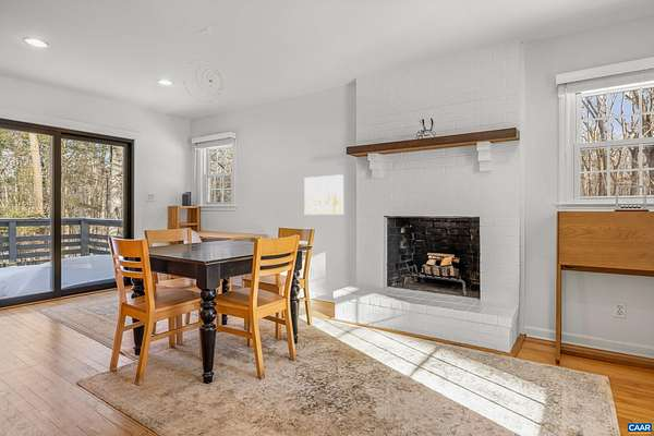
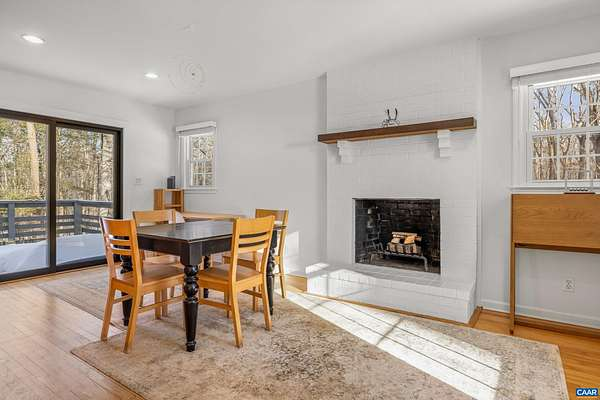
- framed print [303,173,344,216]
